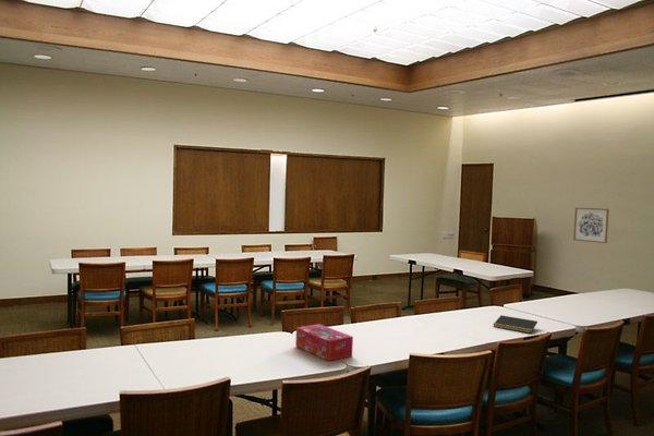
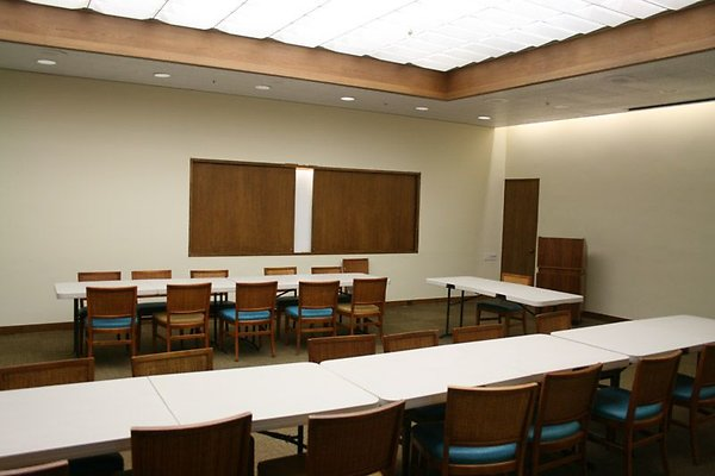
- tissue box [294,323,354,362]
- notepad [493,314,538,335]
- wall art [572,206,610,244]
